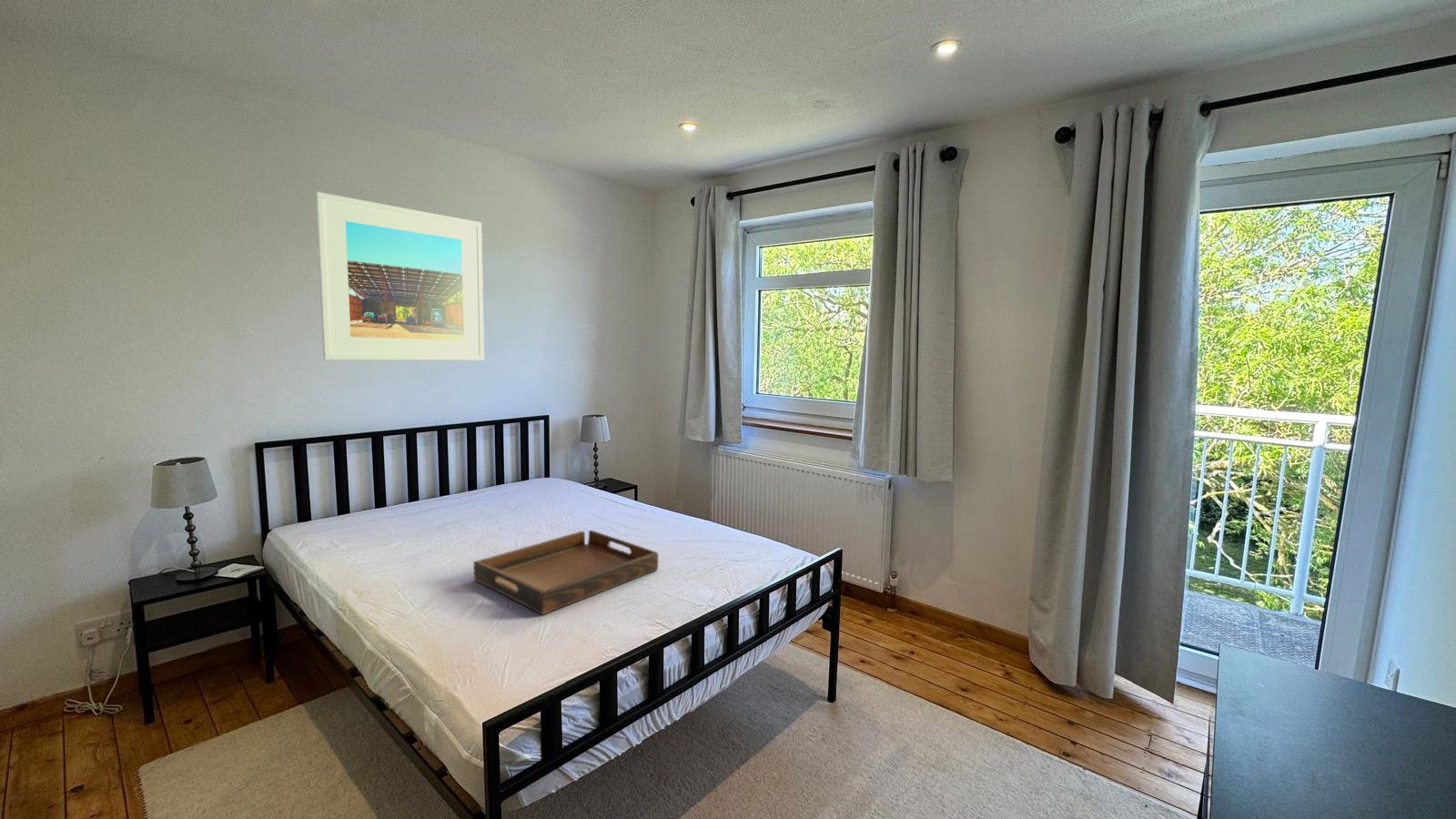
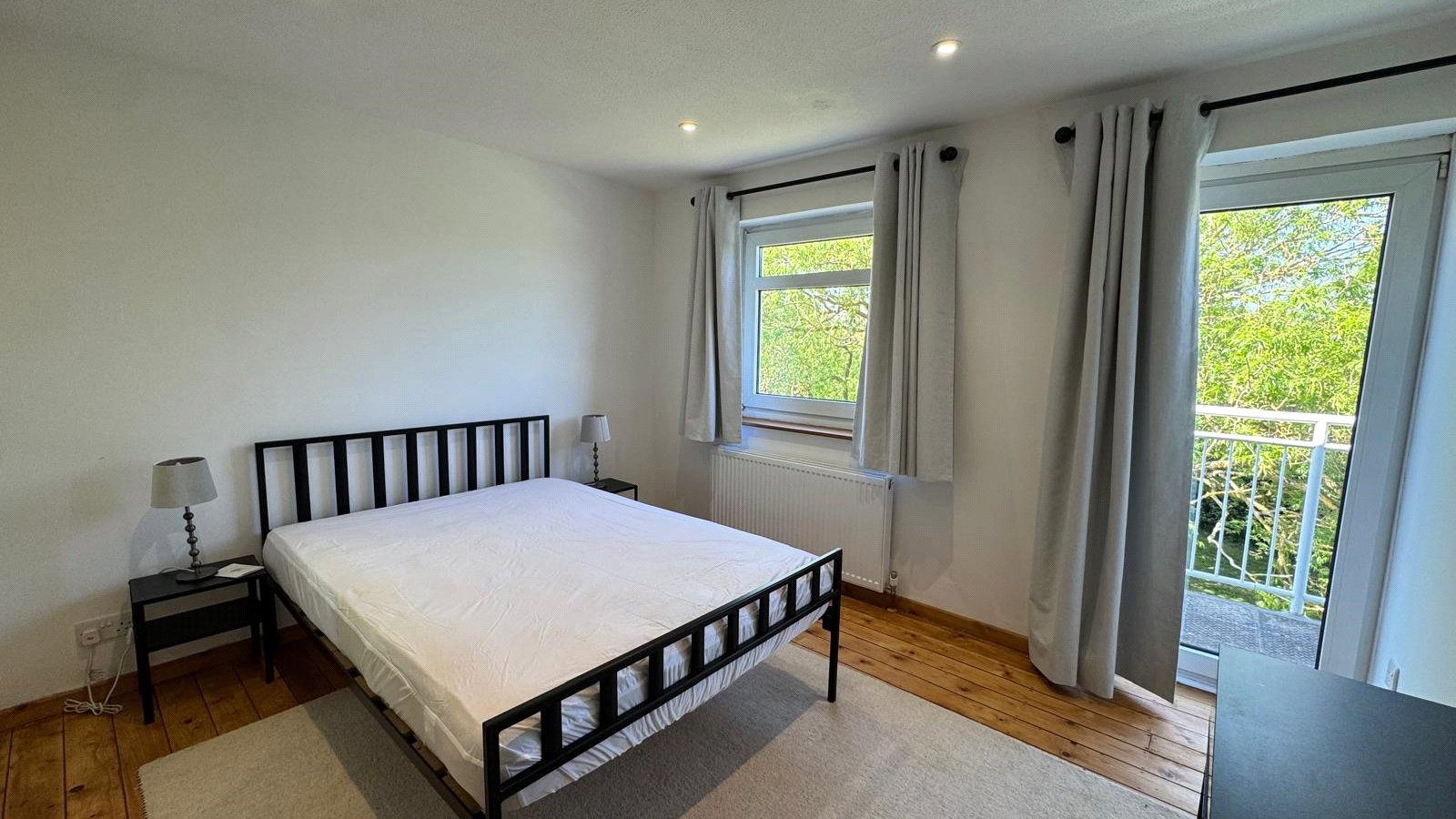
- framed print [315,191,485,361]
- serving tray [473,530,659,615]
